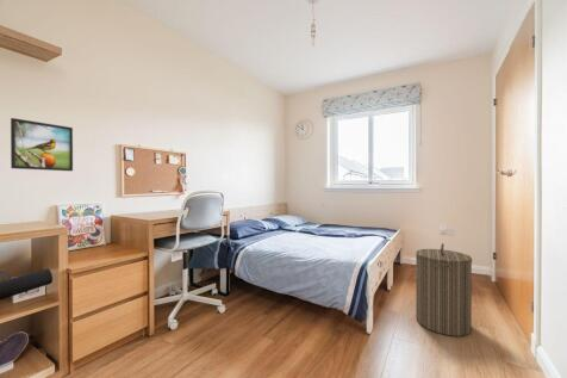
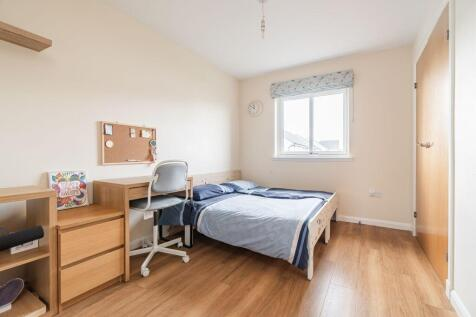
- laundry hamper [415,242,473,337]
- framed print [10,117,74,172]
